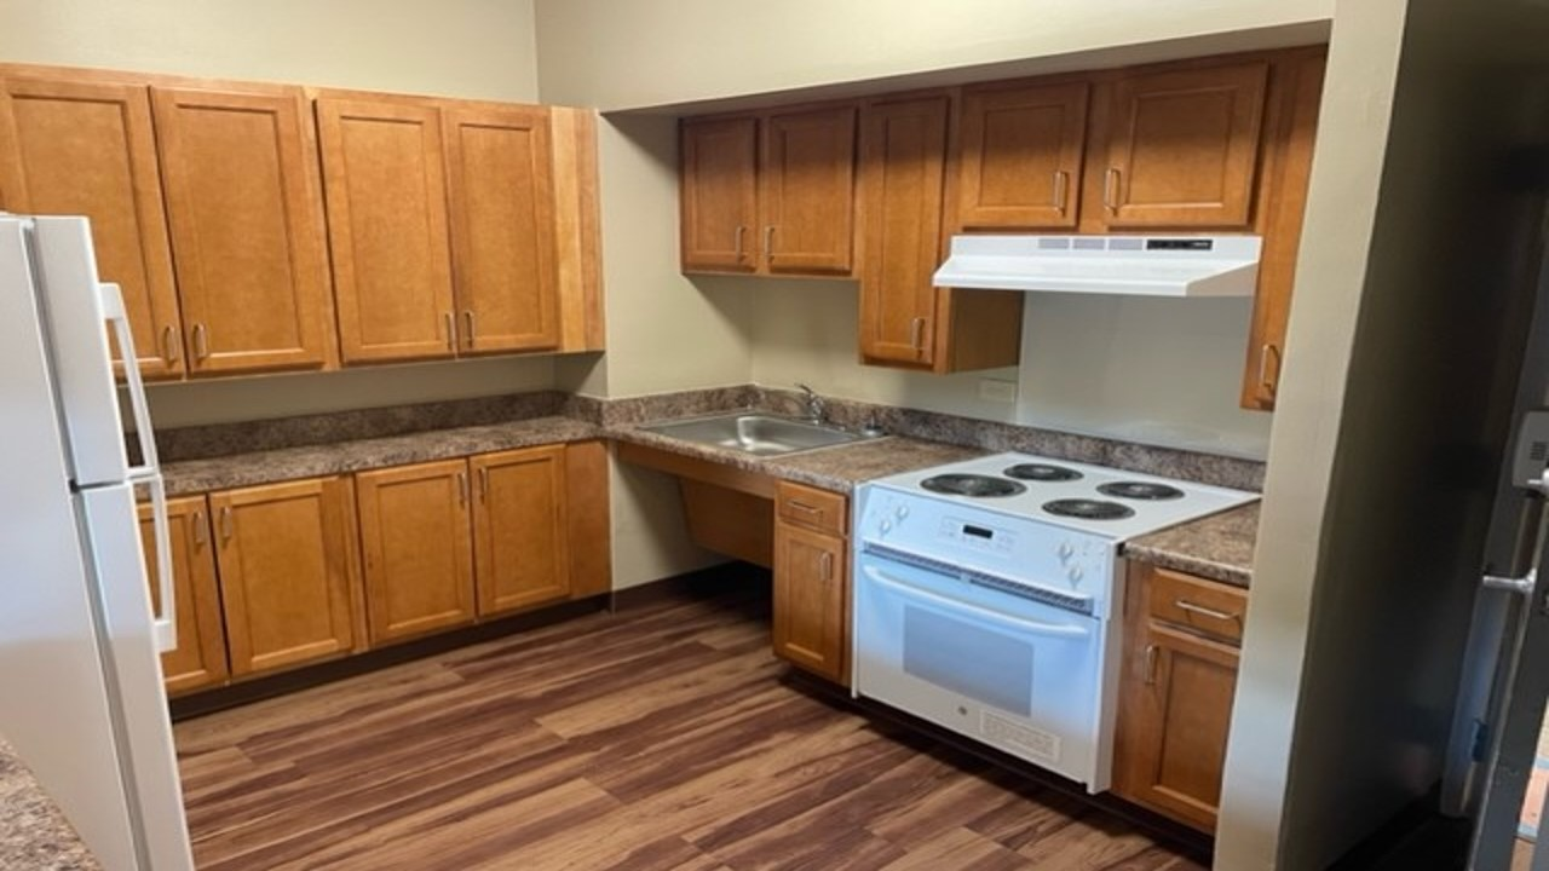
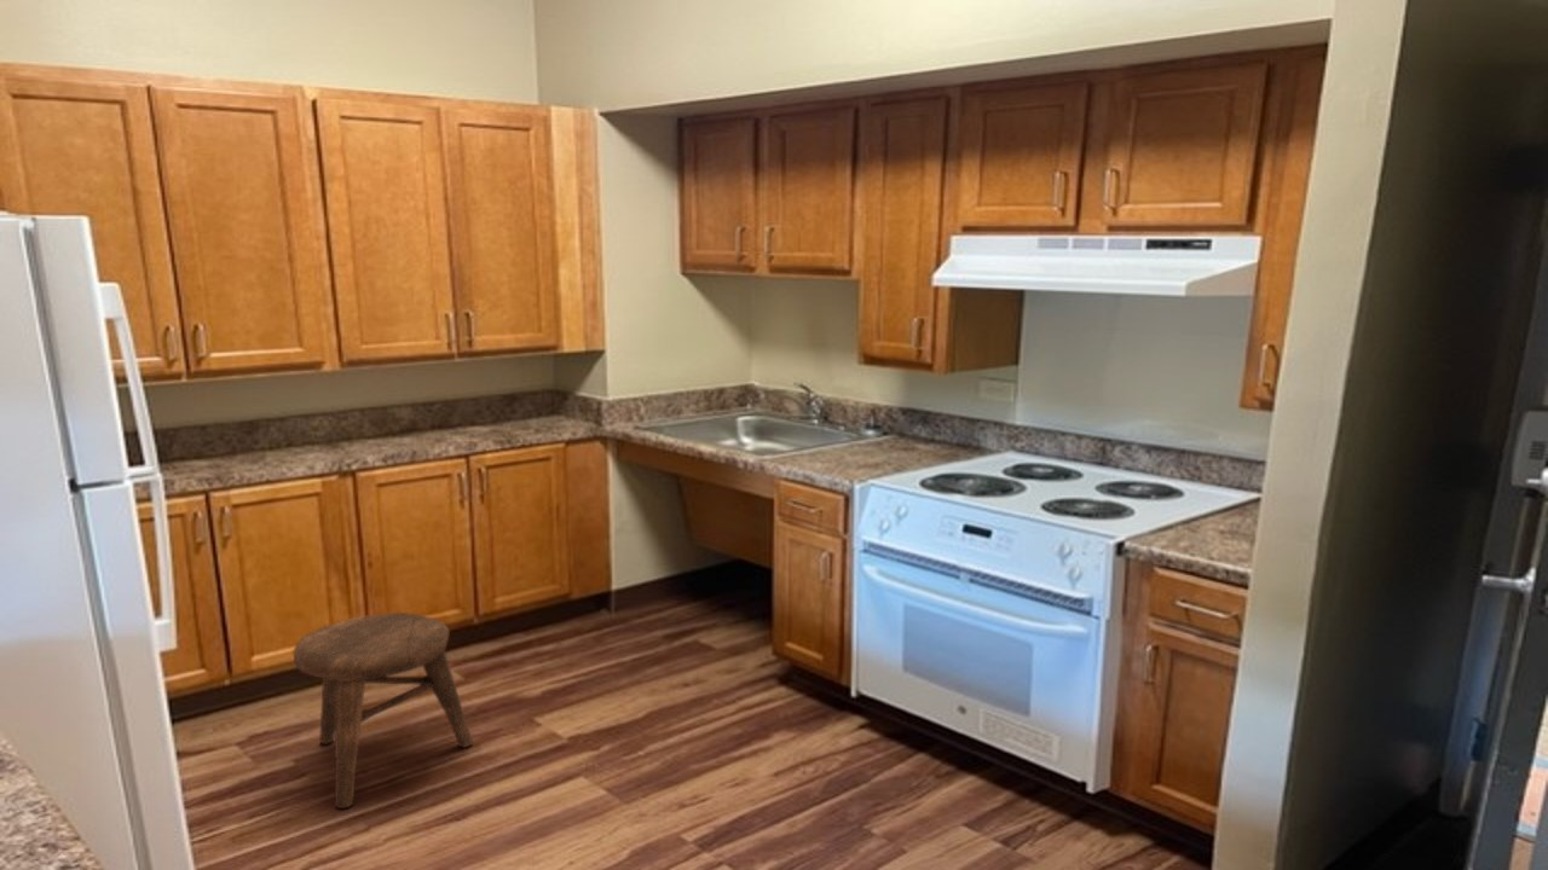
+ stool [293,611,474,810]
